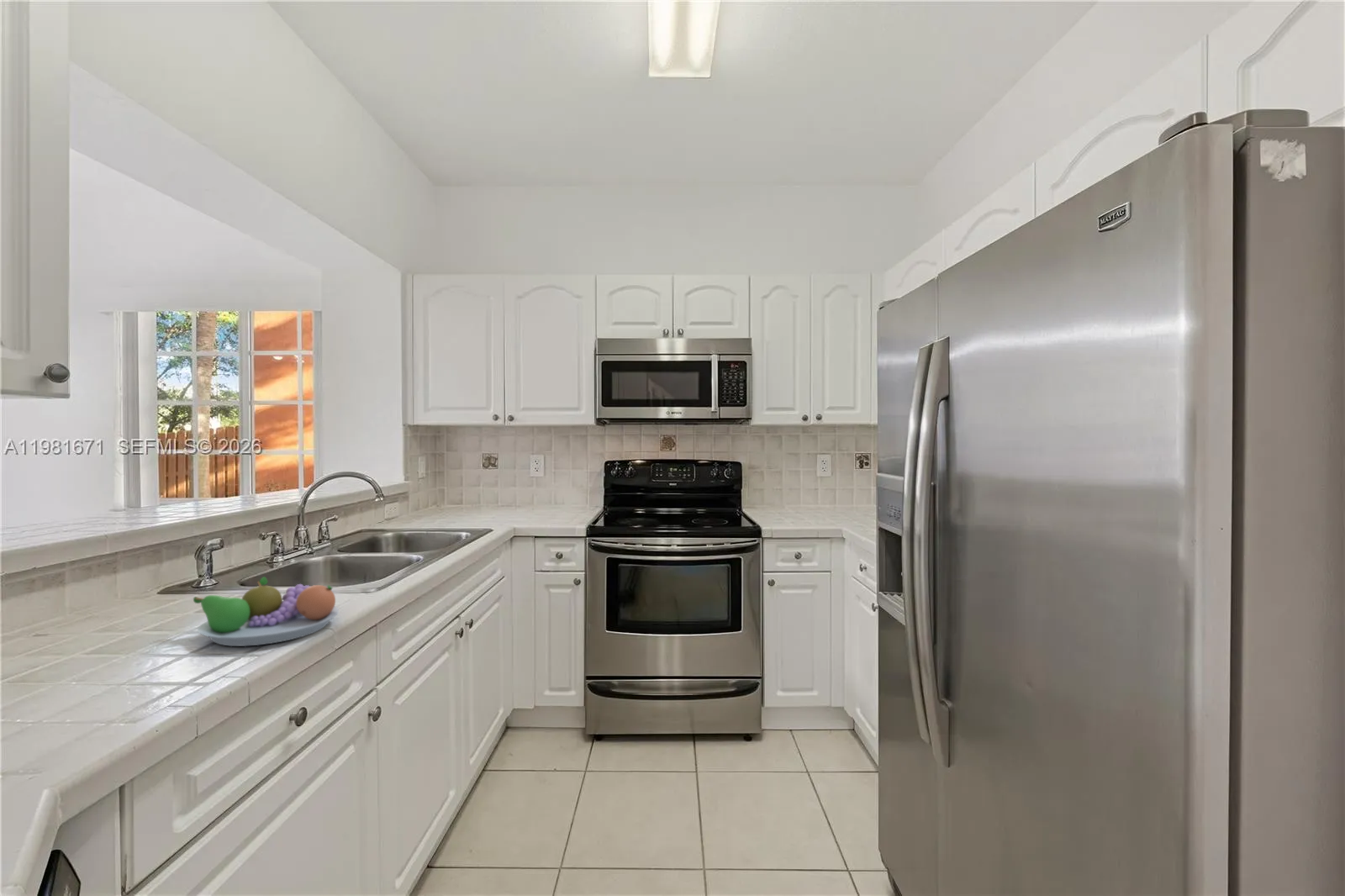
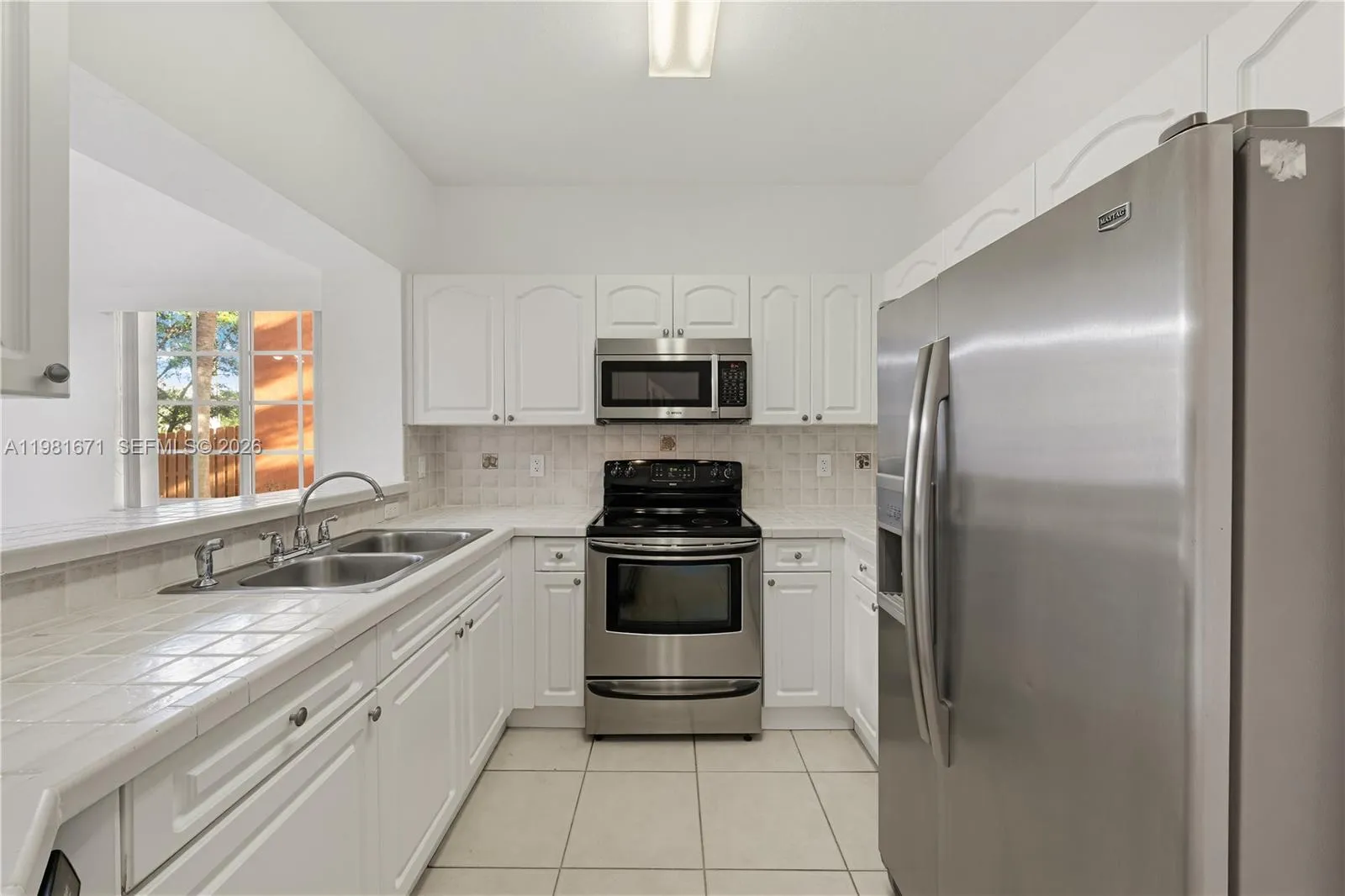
- fruit bowl [193,576,340,647]
